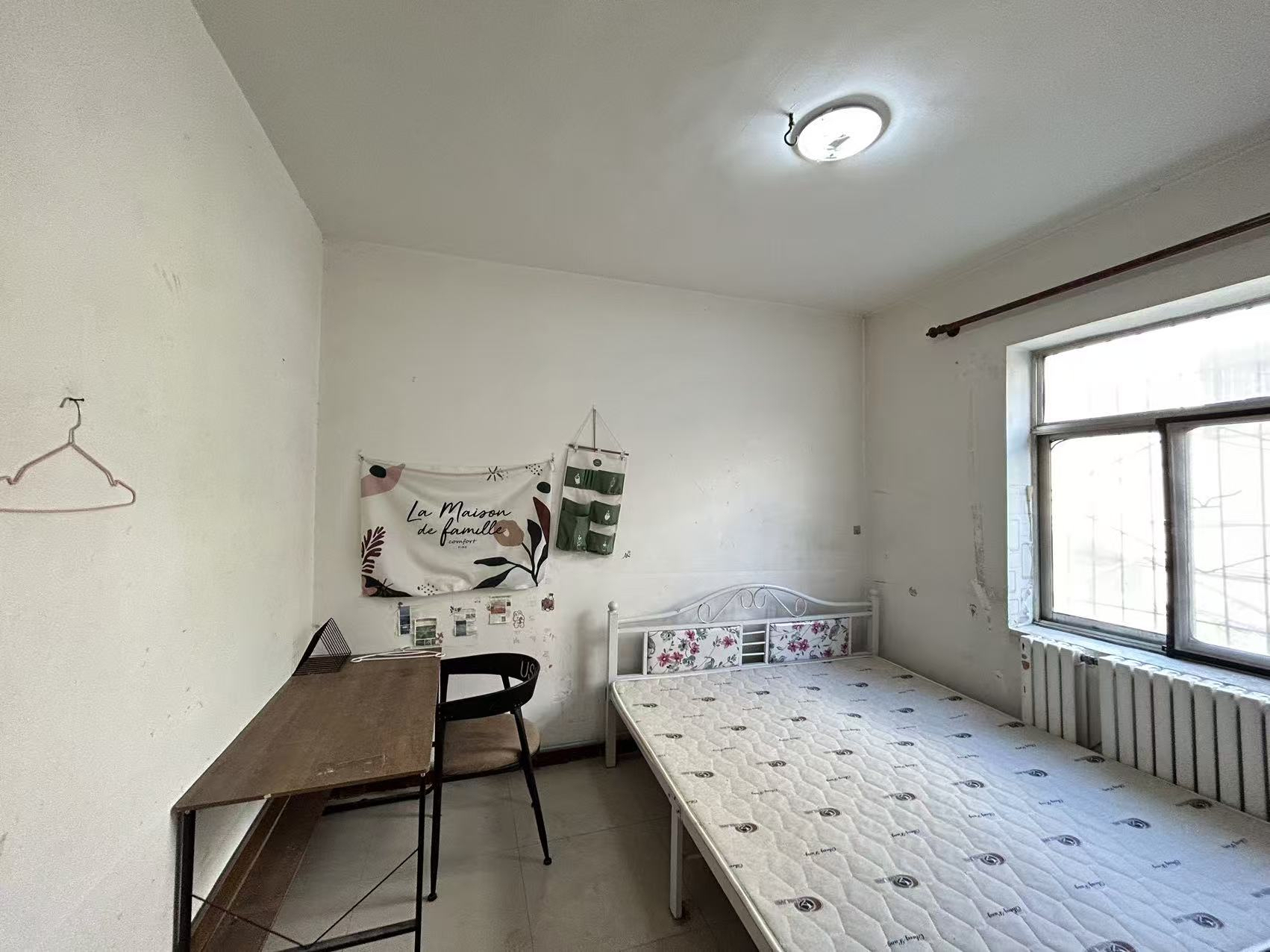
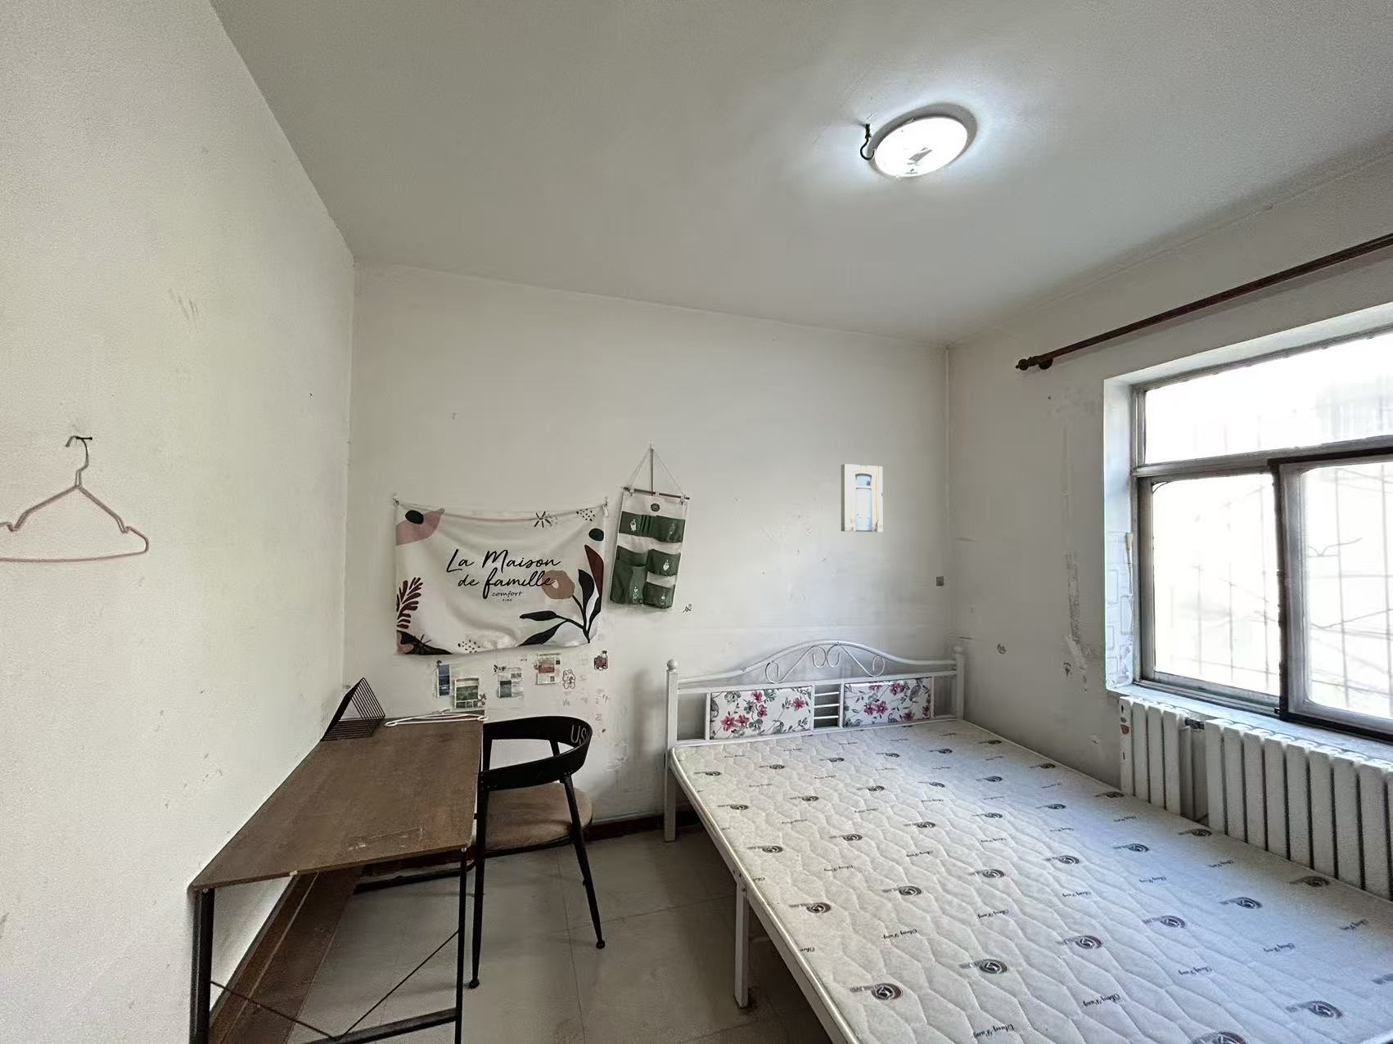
+ wall art [840,463,883,533]
